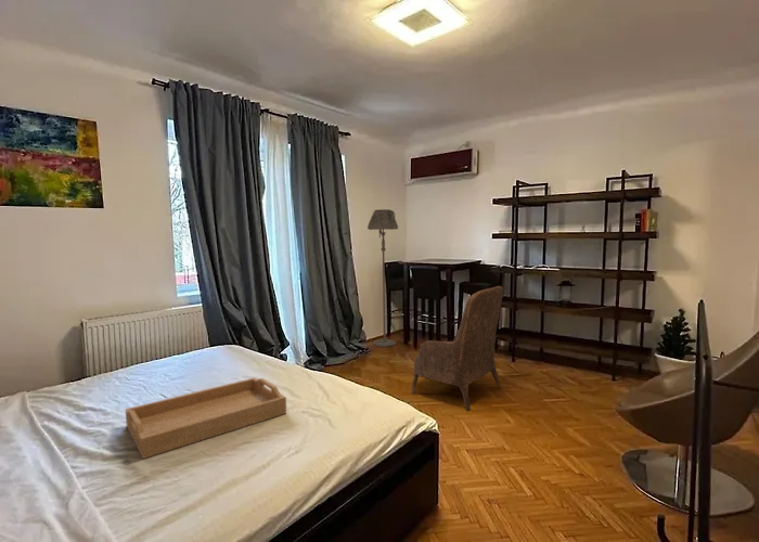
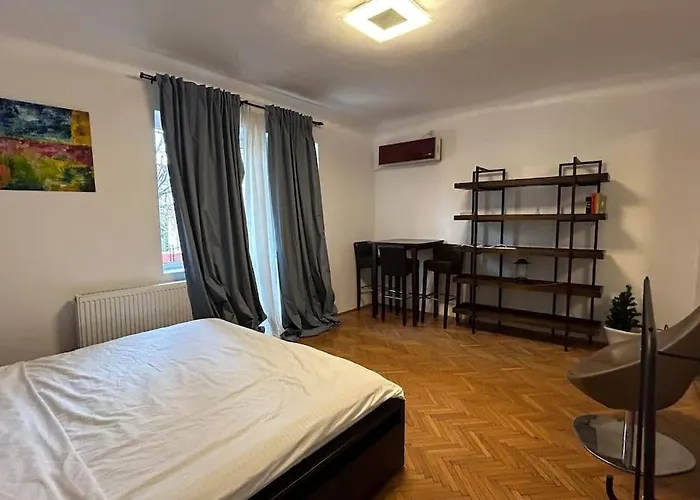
- armchair [411,285,504,411]
- serving tray [125,376,287,460]
- floor lamp [366,208,399,348]
